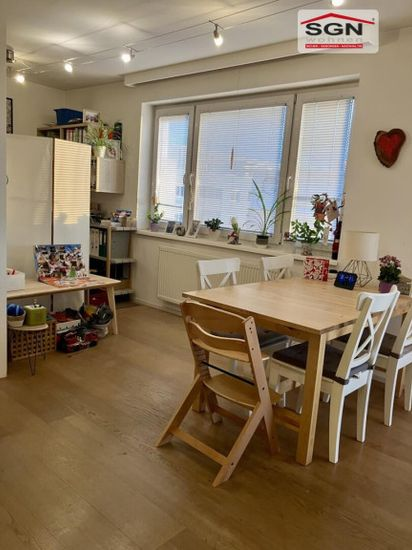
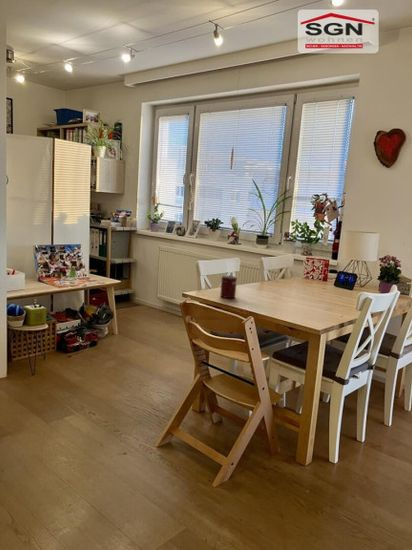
+ mug [219,275,238,299]
